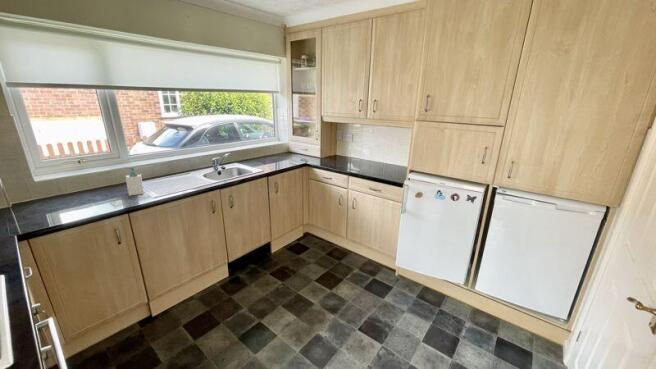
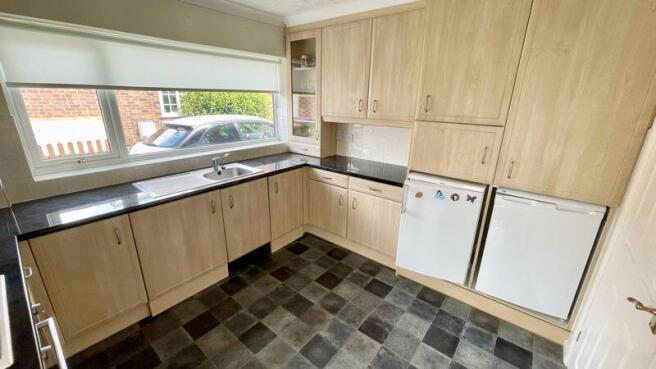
- soap bottle [123,166,145,197]
